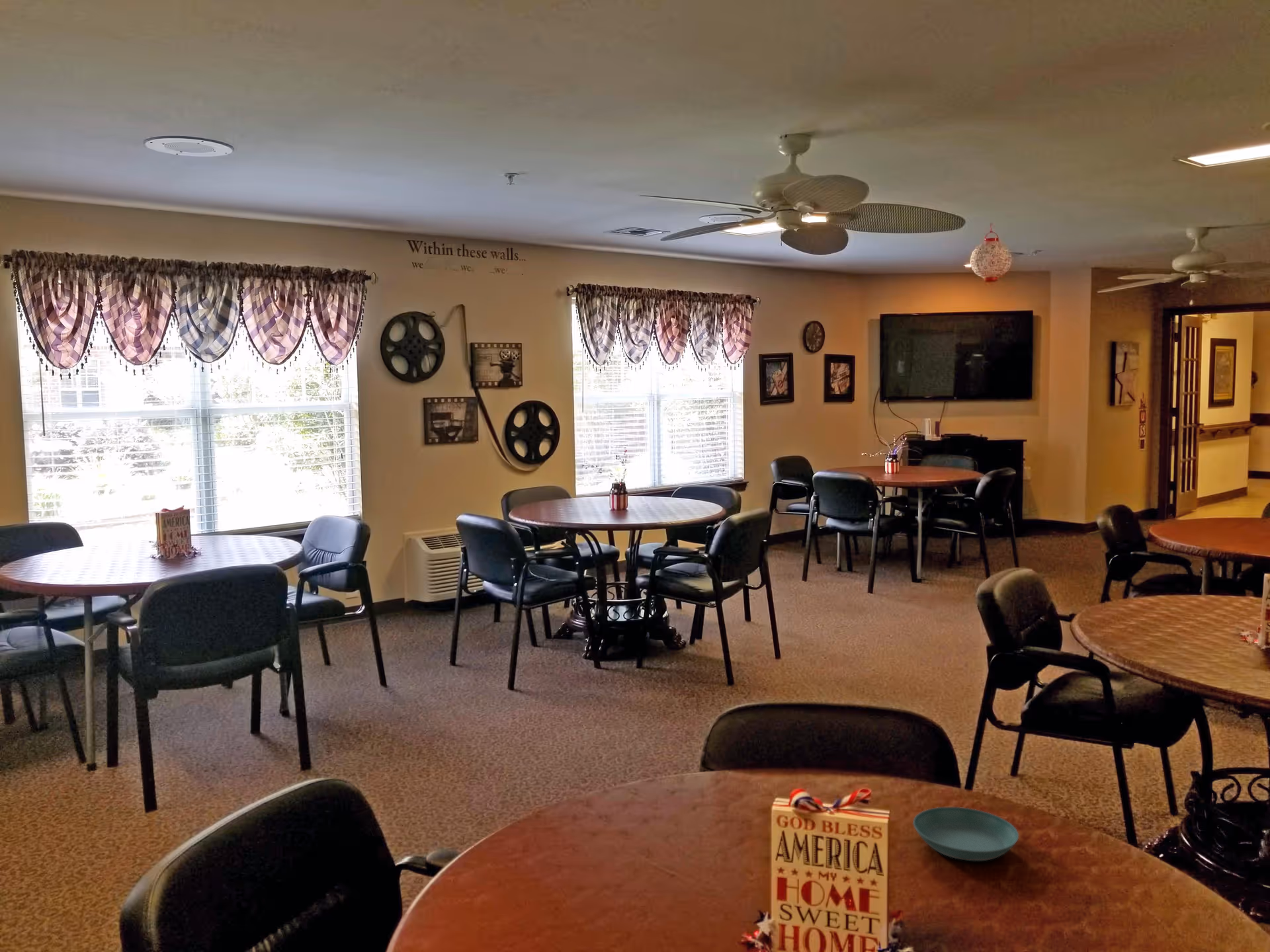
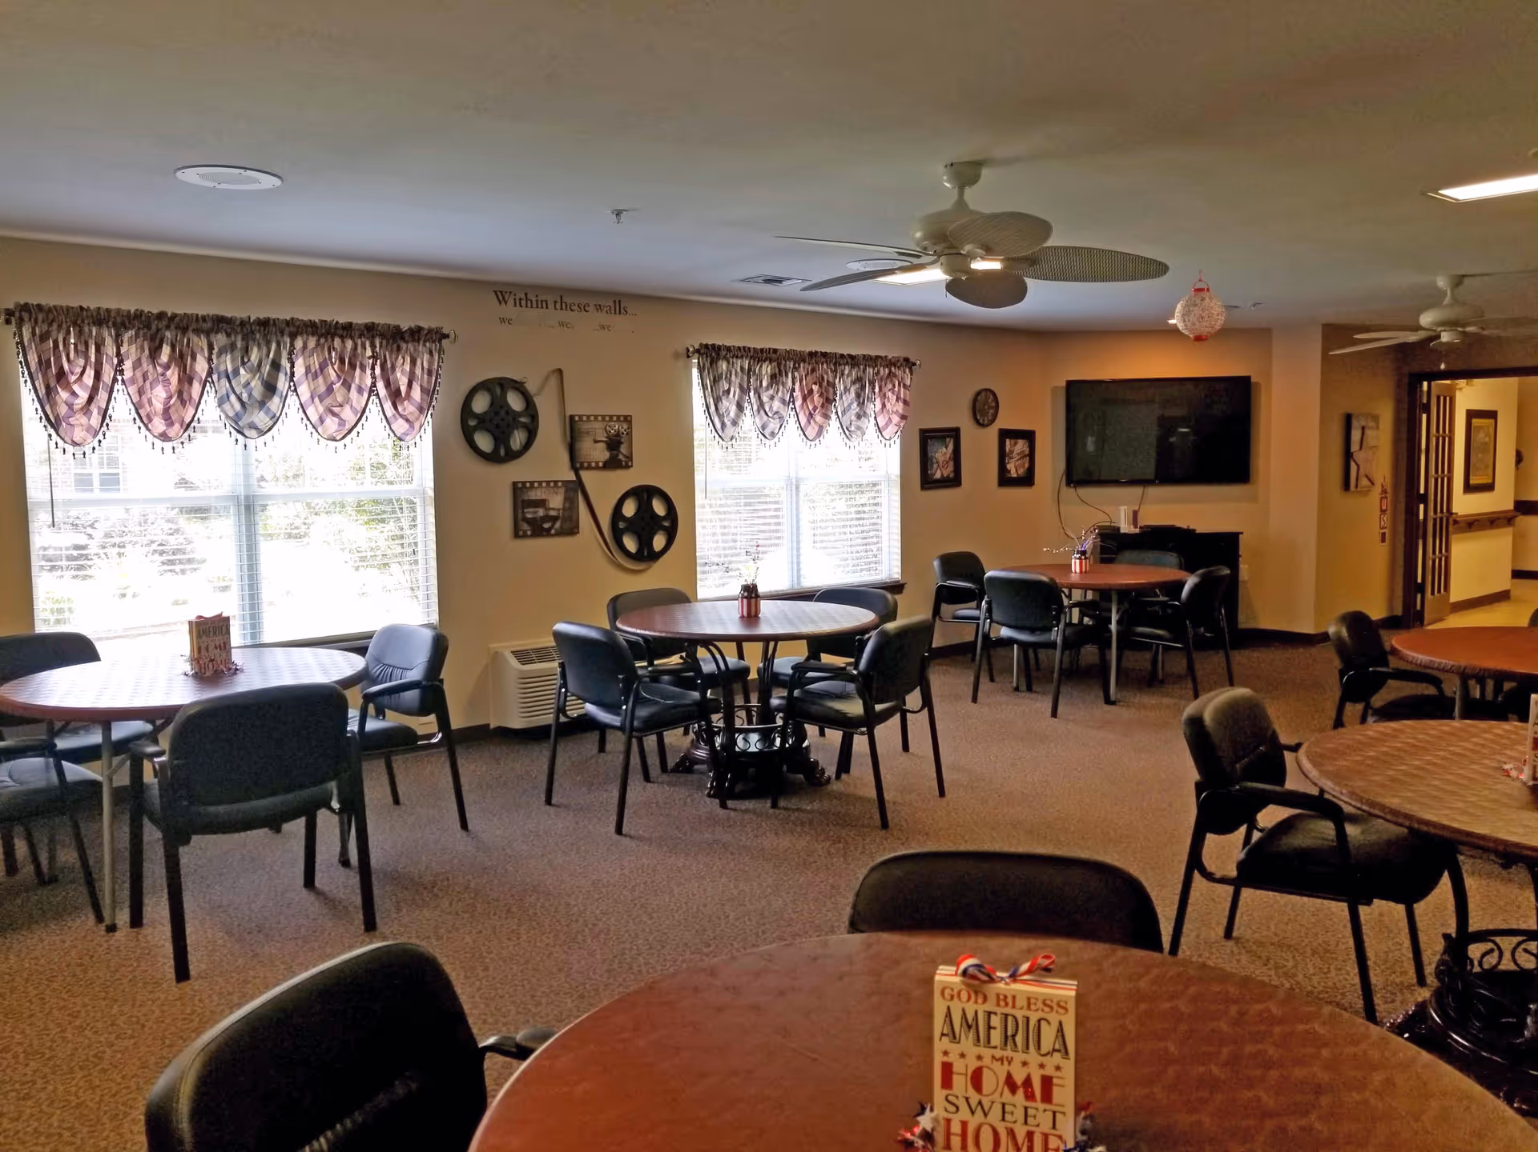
- saucer [912,807,1019,861]
